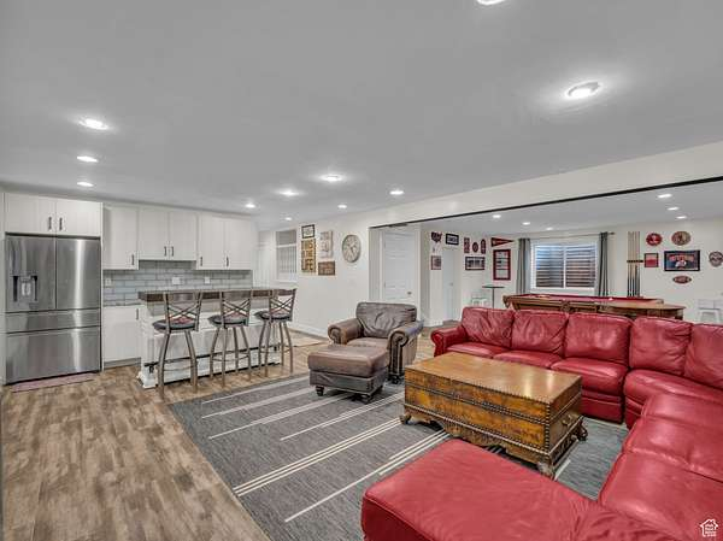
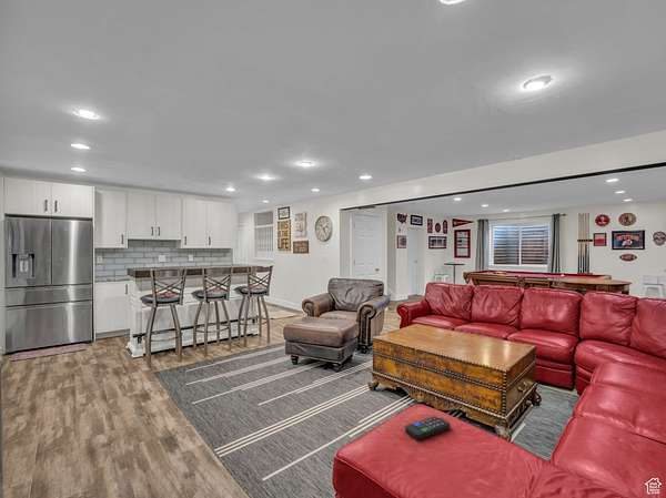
+ remote control [404,415,452,440]
